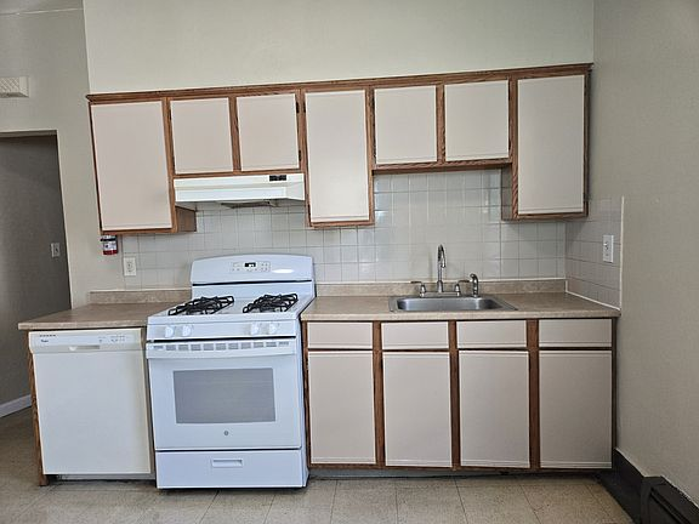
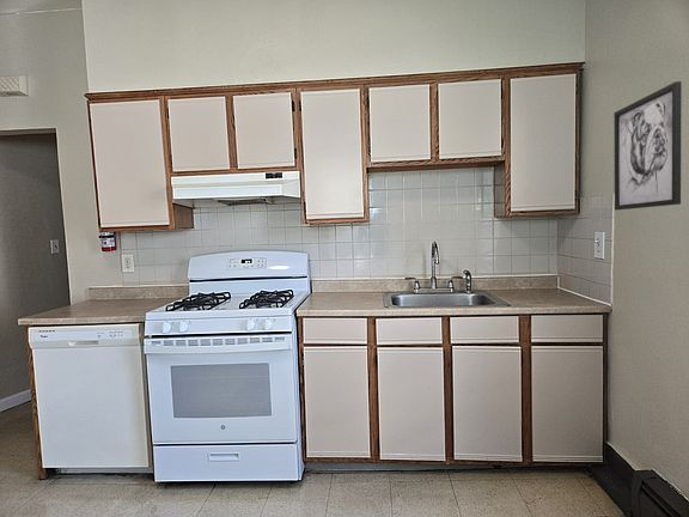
+ wall art [614,80,683,211]
